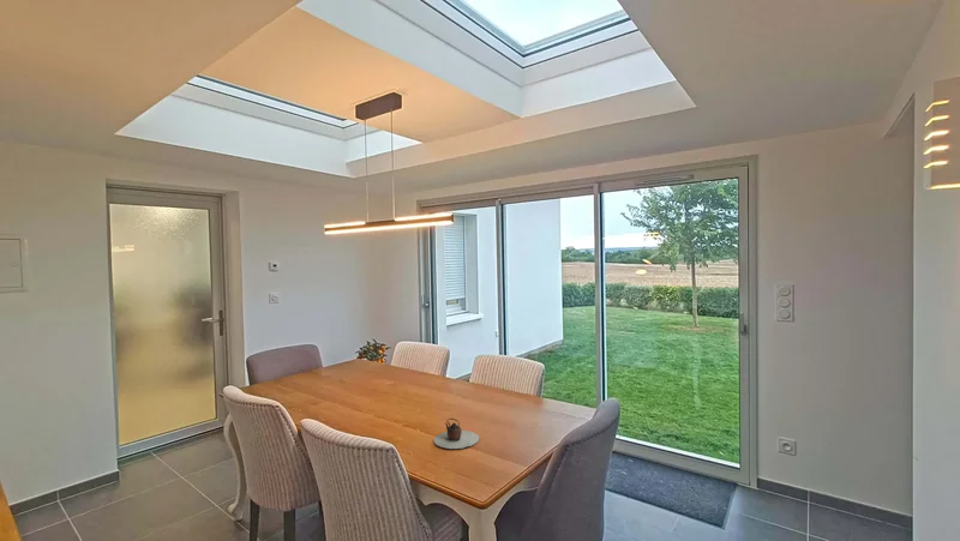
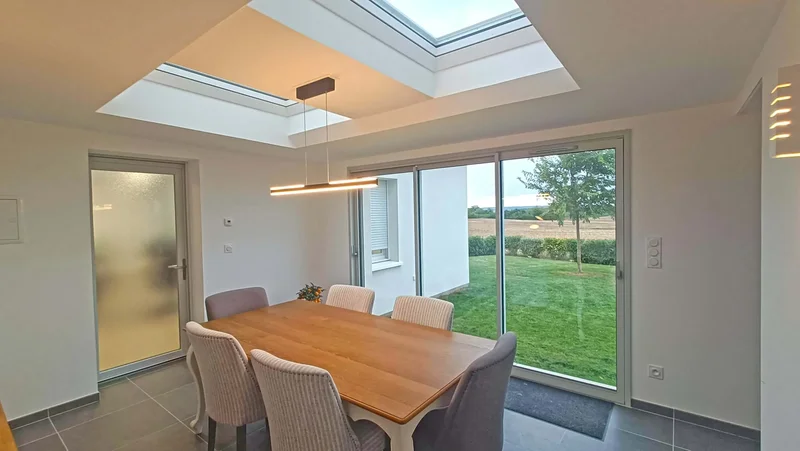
- teapot [433,417,480,450]
